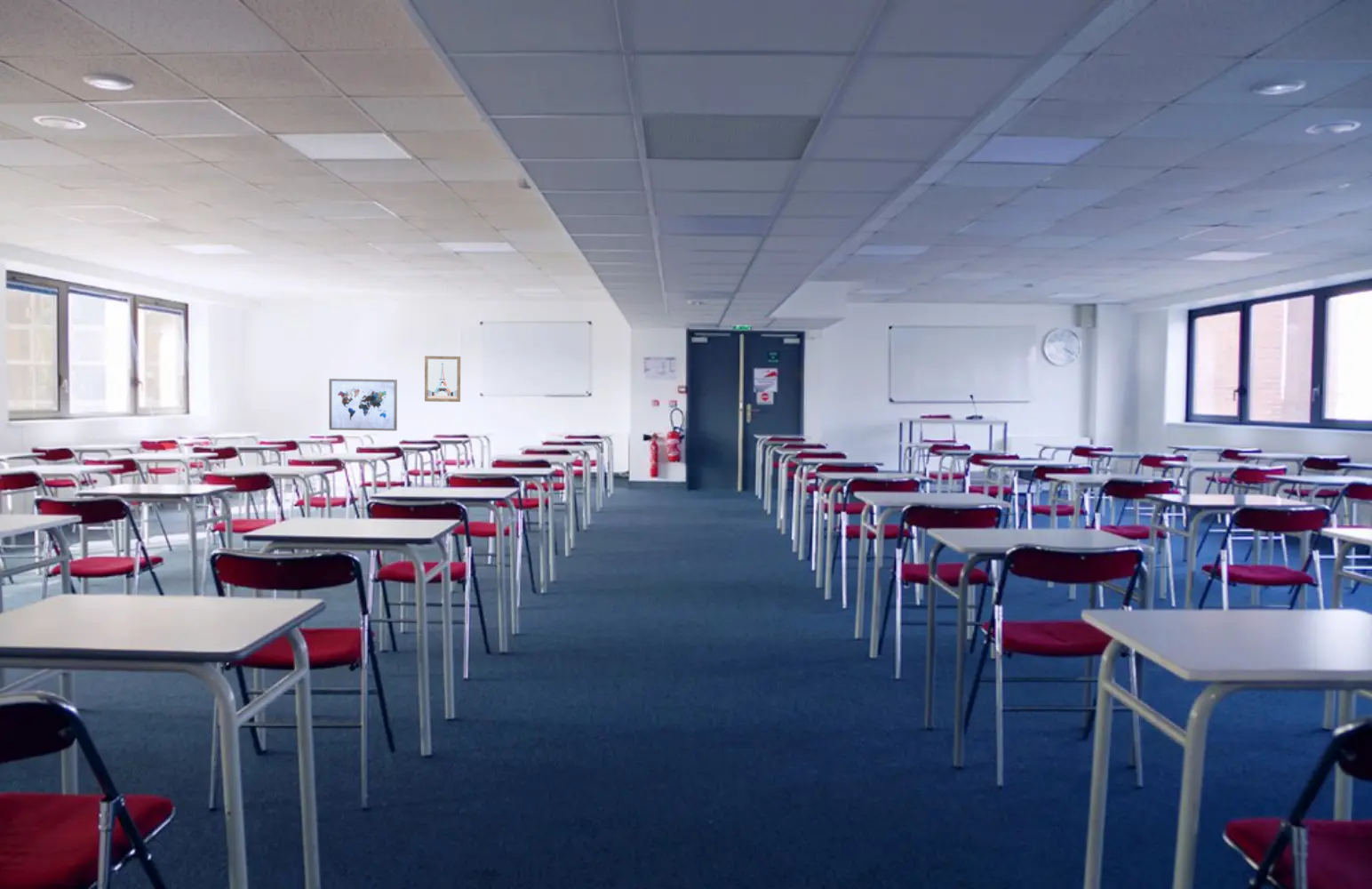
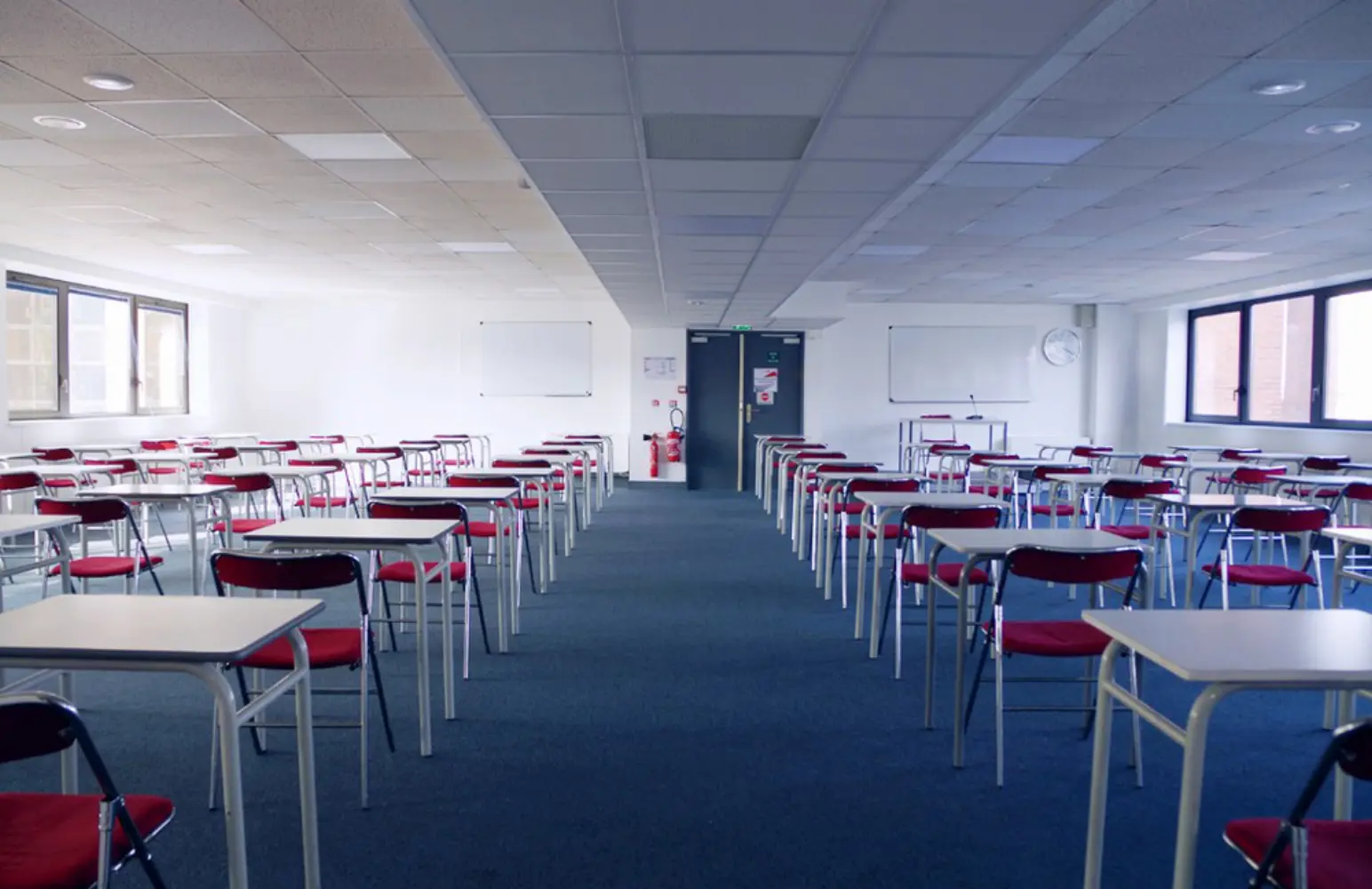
- wall art [424,355,461,403]
- wall art [328,378,398,432]
